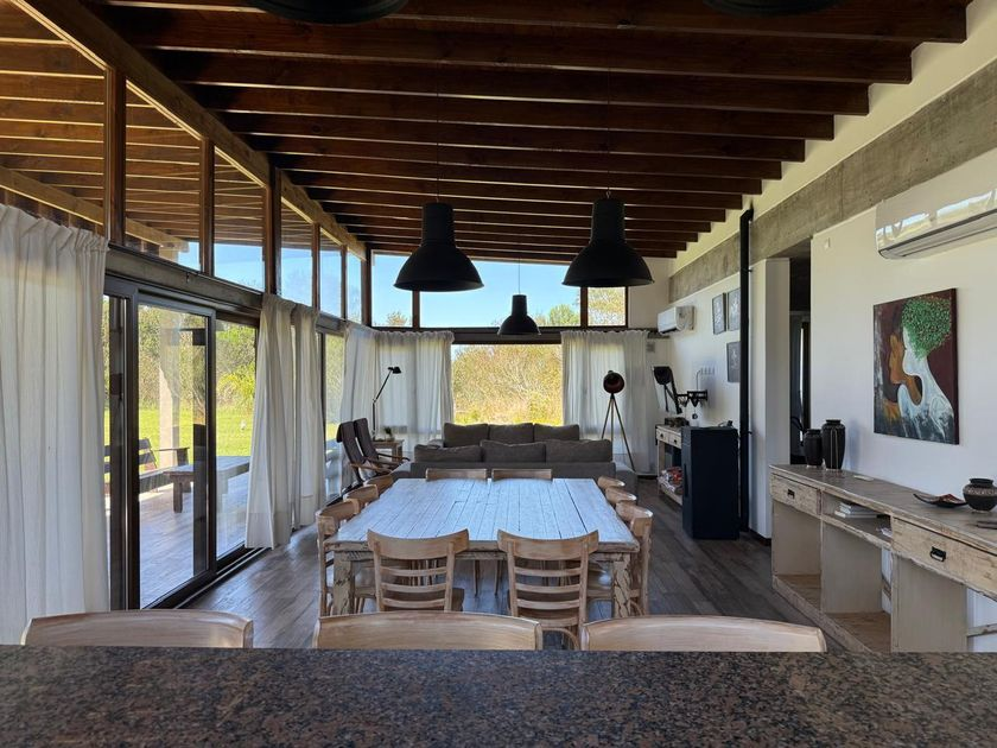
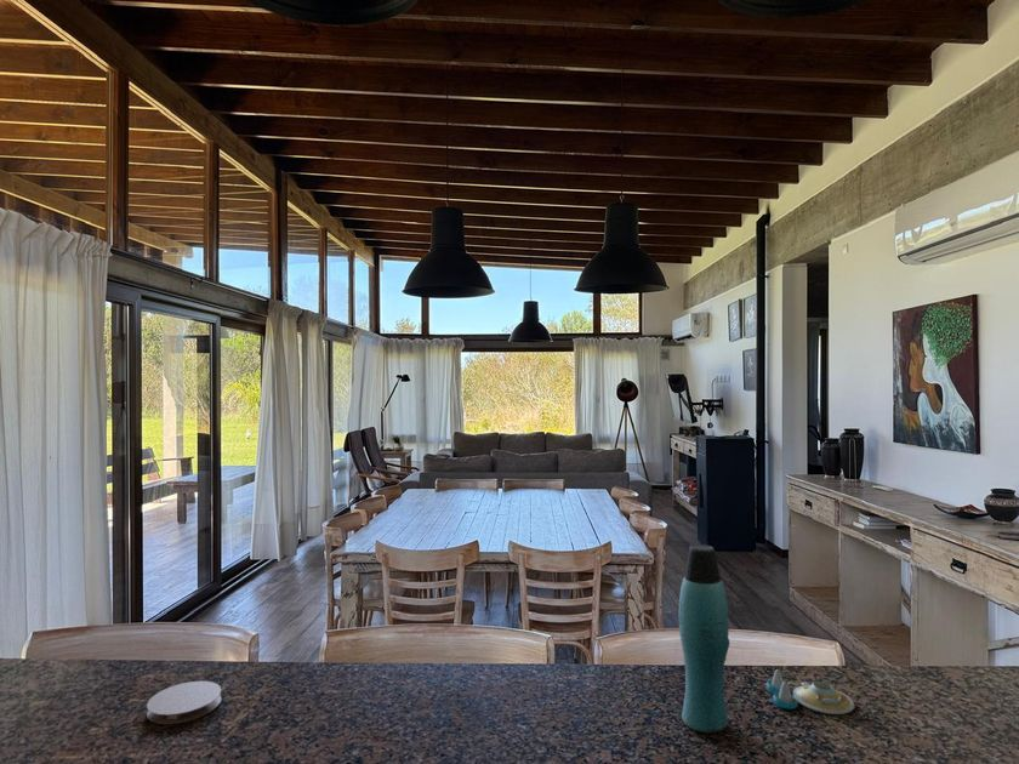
+ coaster [146,680,223,725]
+ bottle [678,543,730,735]
+ salt and pepper shaker set [765,668,855,715]
